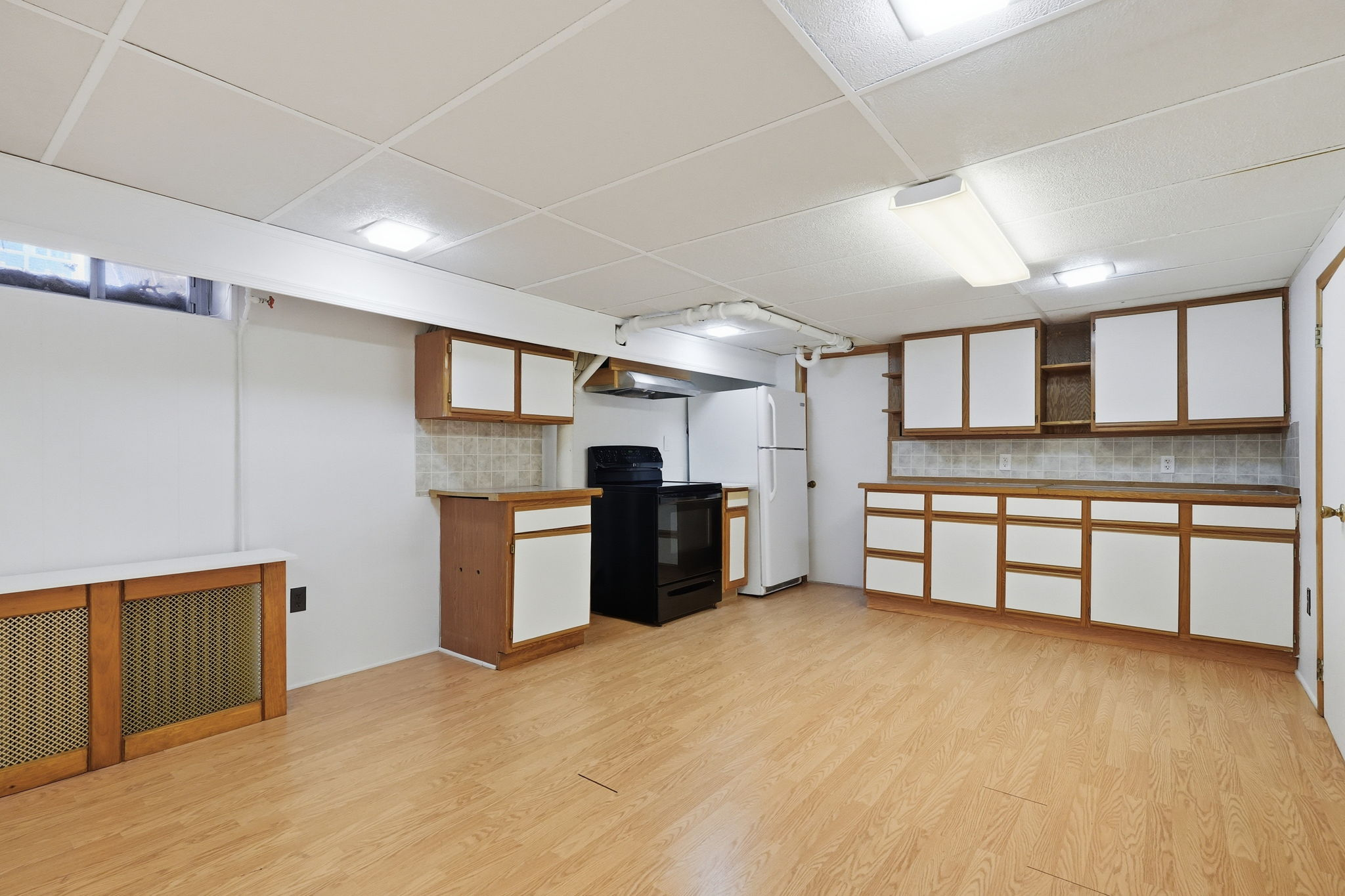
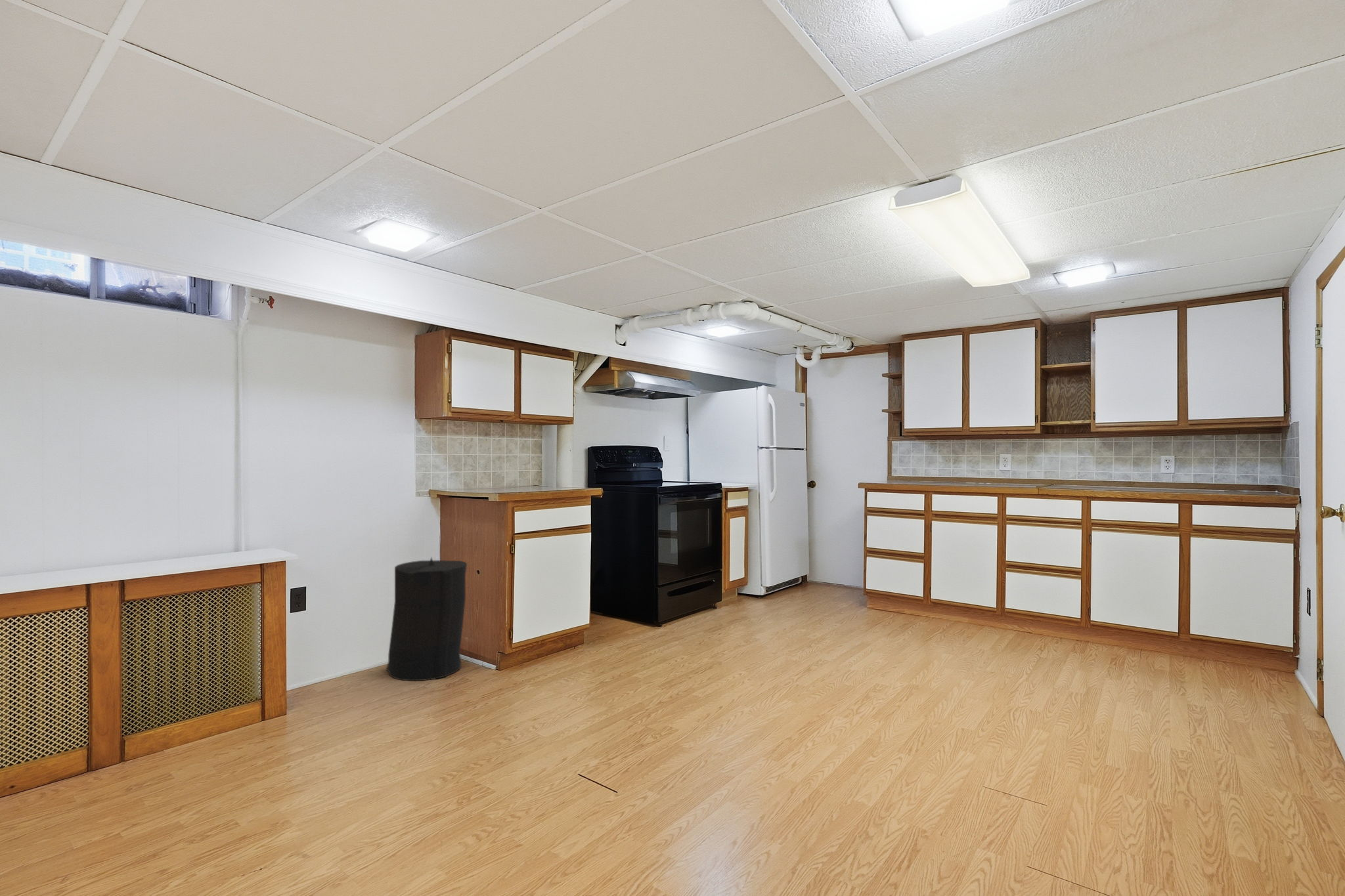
+ trash can [386,557,468,682]
